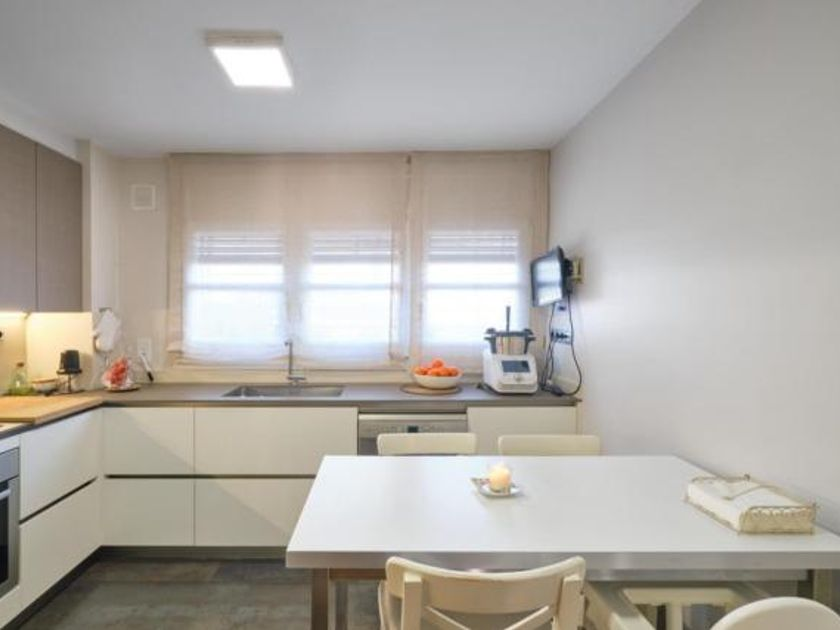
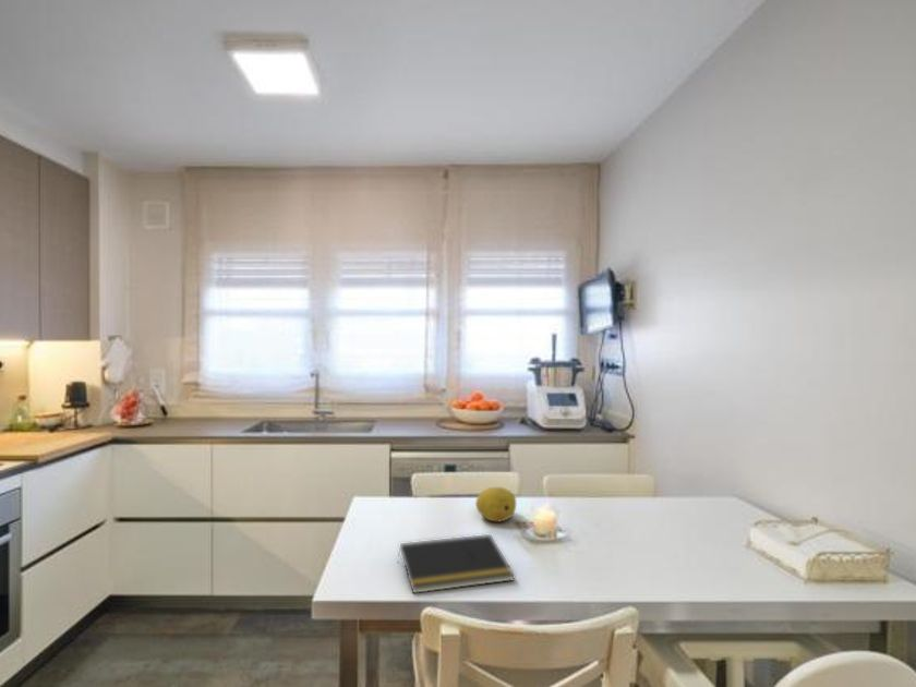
+ notepad [397,533,516,594]
+ fruit [474,486,517,523]
